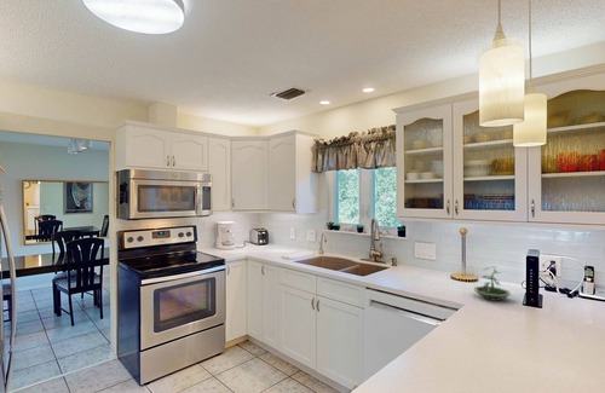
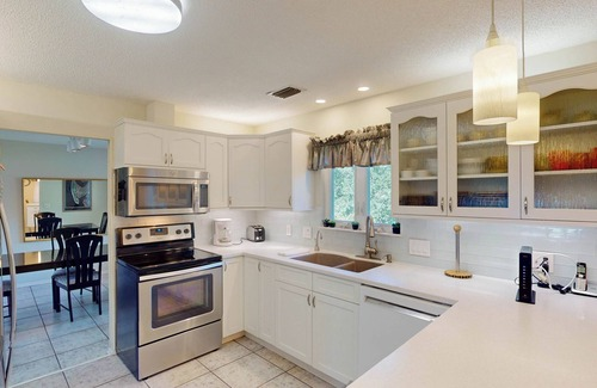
- terrarium [473,265,512,302]
